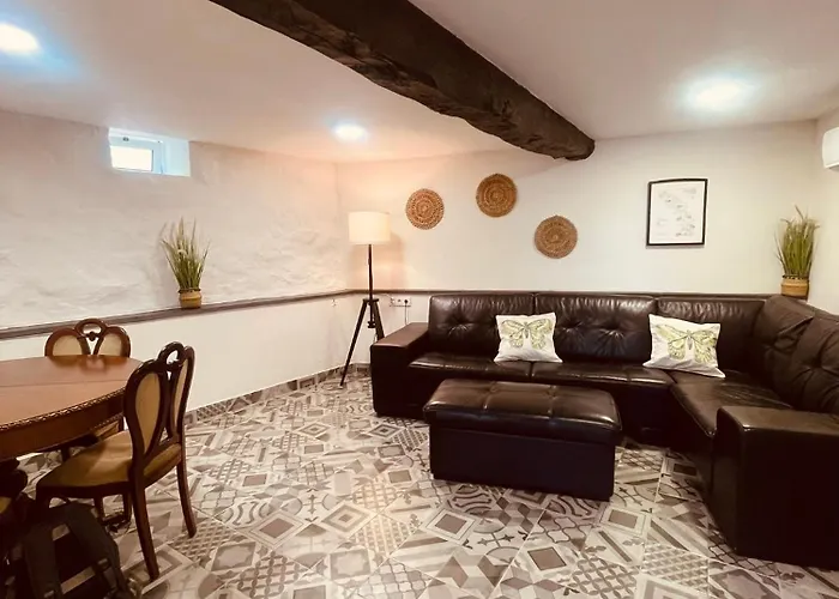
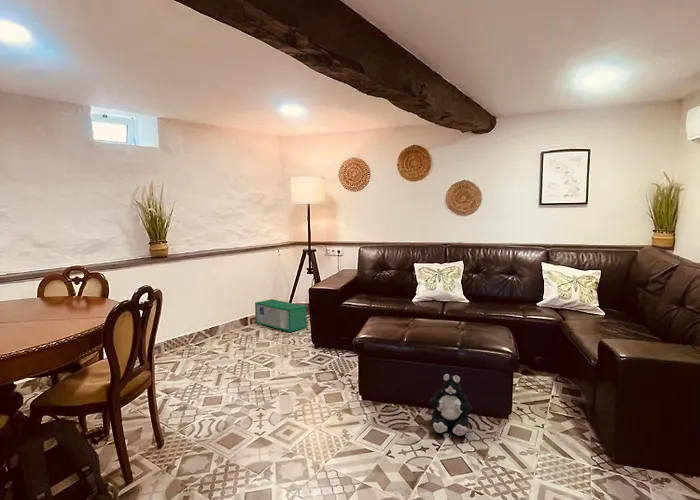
+ storage bin [254,298,308,333]
+ plush toy [429,373,472,437]
